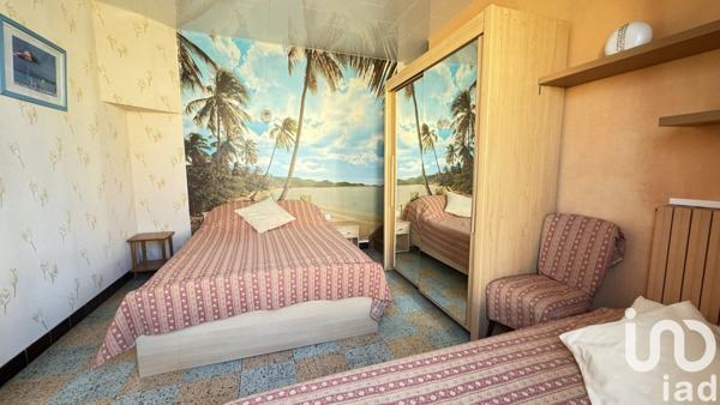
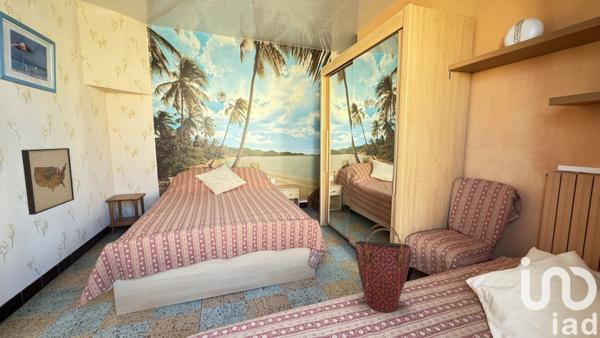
+ handbag [354,223,413,313]
+ wall art [20,147,75,216]
